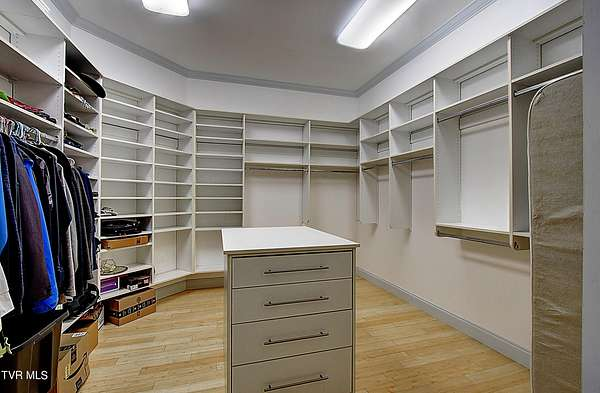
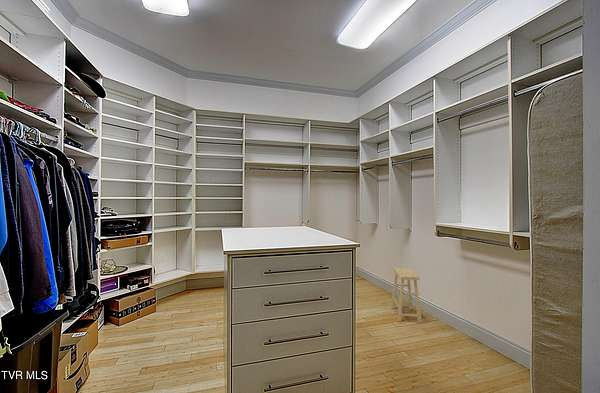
+ footstool [390,267,423,324]
